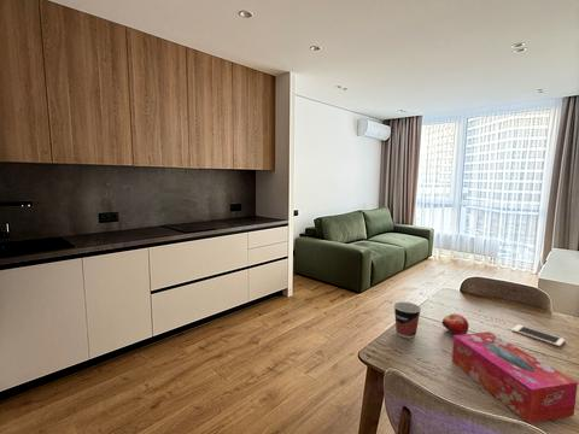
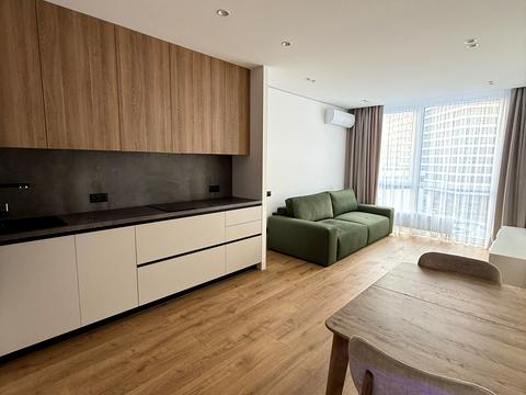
- tissue box [451,330,579,424]
- cell phone [511,323,566,347]
- cup [393,300,422,339]
- fruit [441,313,469,335]
